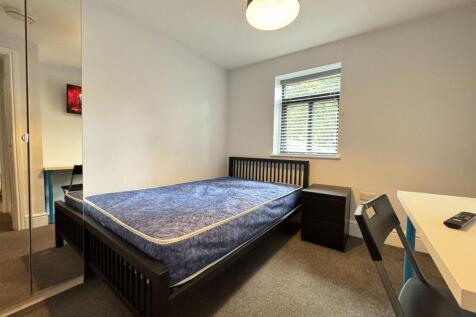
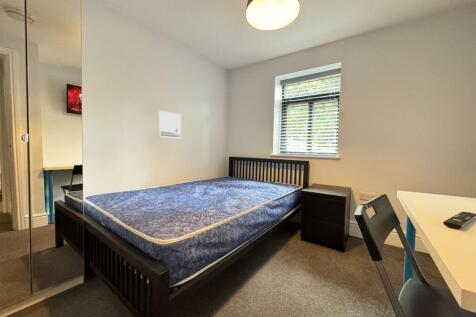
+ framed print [157,110,182,139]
